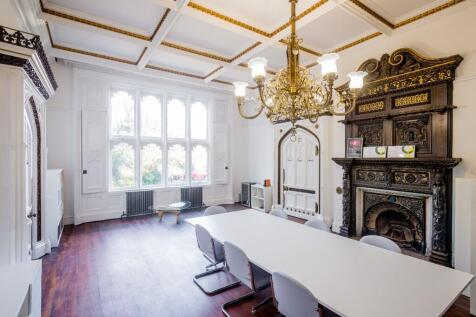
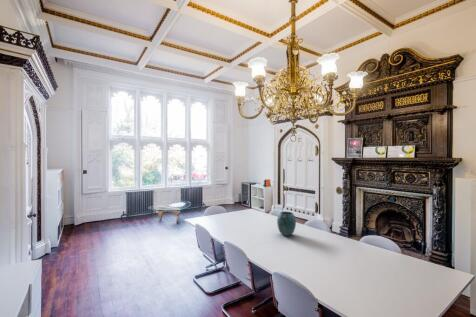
+ vase [276,211,297,237]
